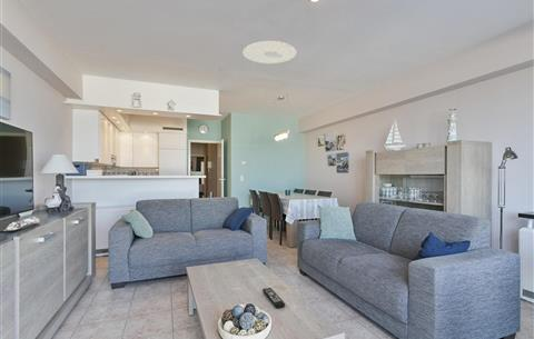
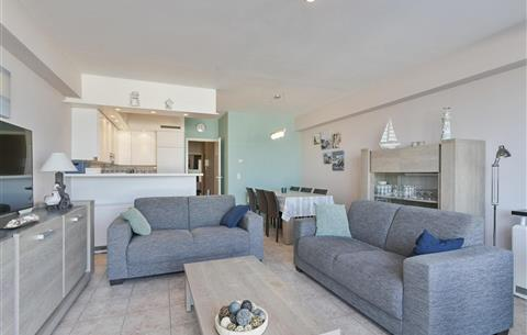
- remote control [261,287,286,309]
- ceiling light [243,40,297,64]
